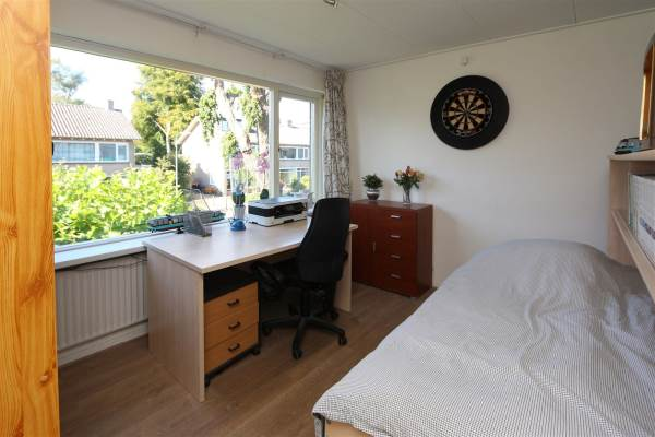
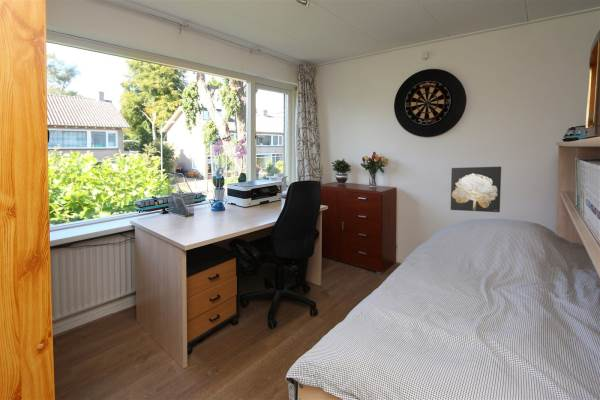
+ wall art [450,166,502,213]
